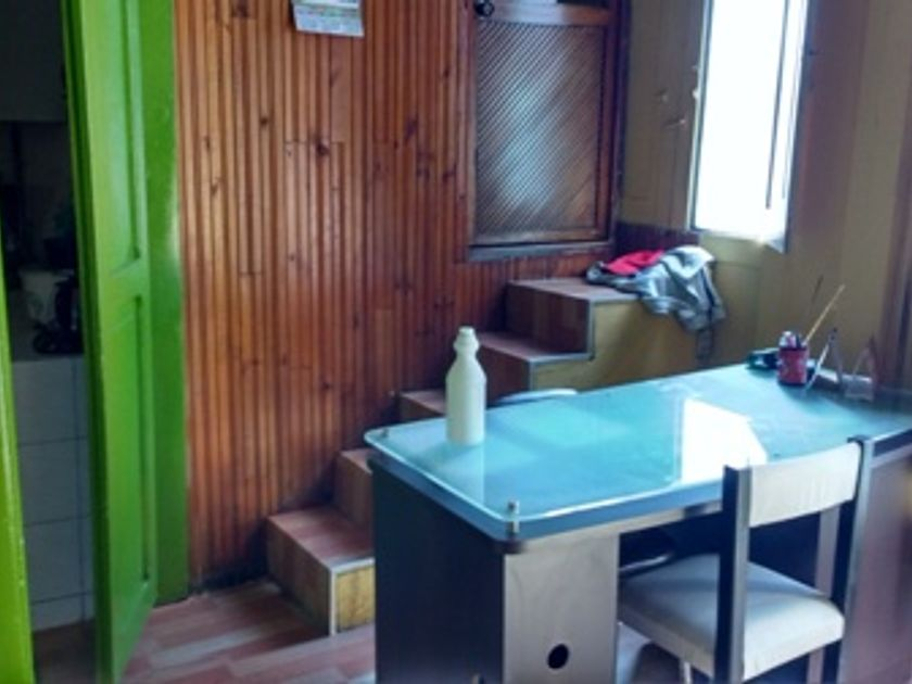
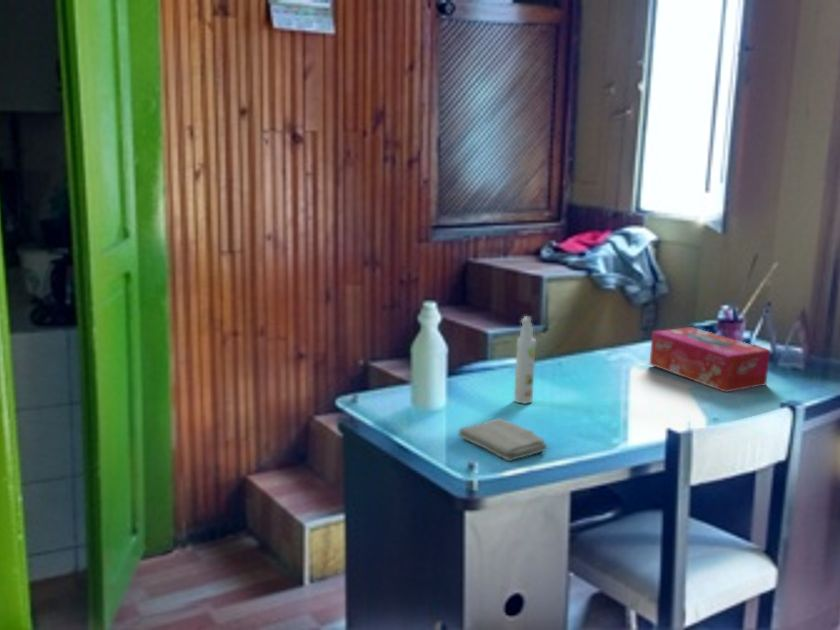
+ tissue box [649,326,771,393]
+ spray bottle [513,315,537,405]
+ washcloth [457,418,549,462]
